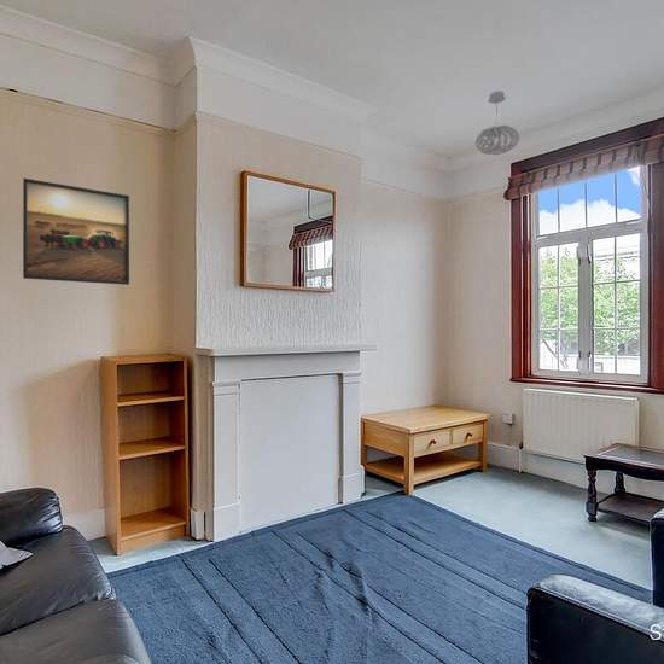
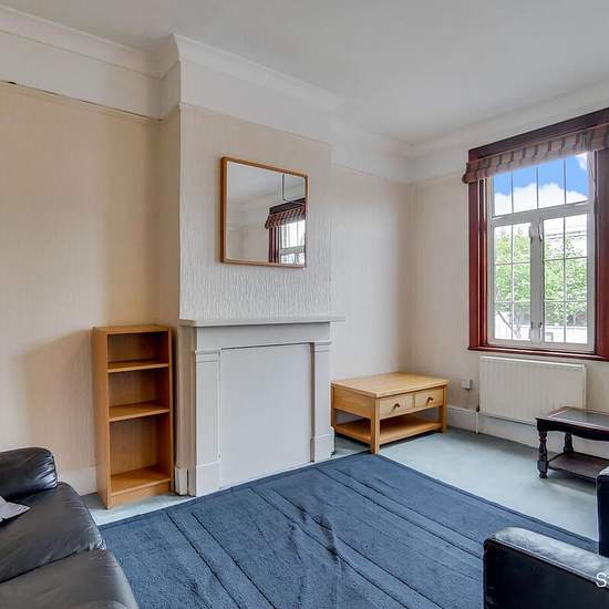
- pendant light [474,91,520,157]
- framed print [22,177,130,286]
